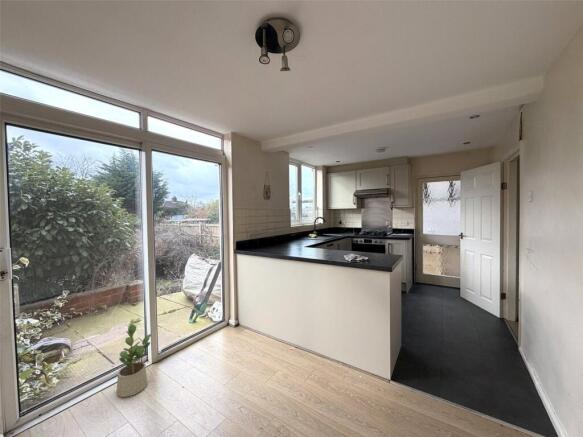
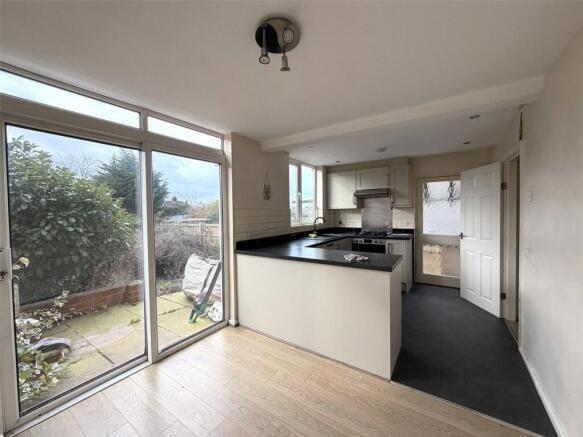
- potted plant [116,323,153,398]
